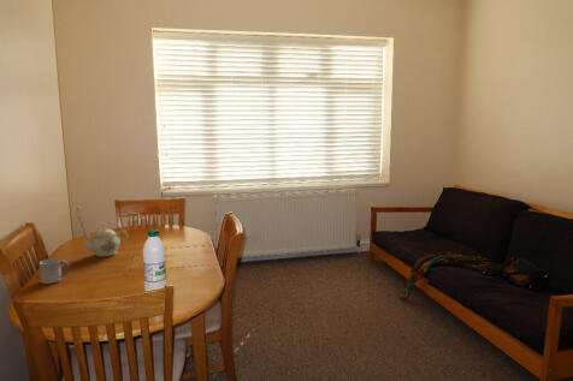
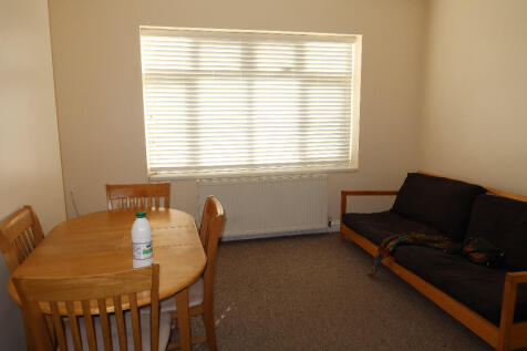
- teapot [83,227,129,258]
- cup [39,257,70,285]
